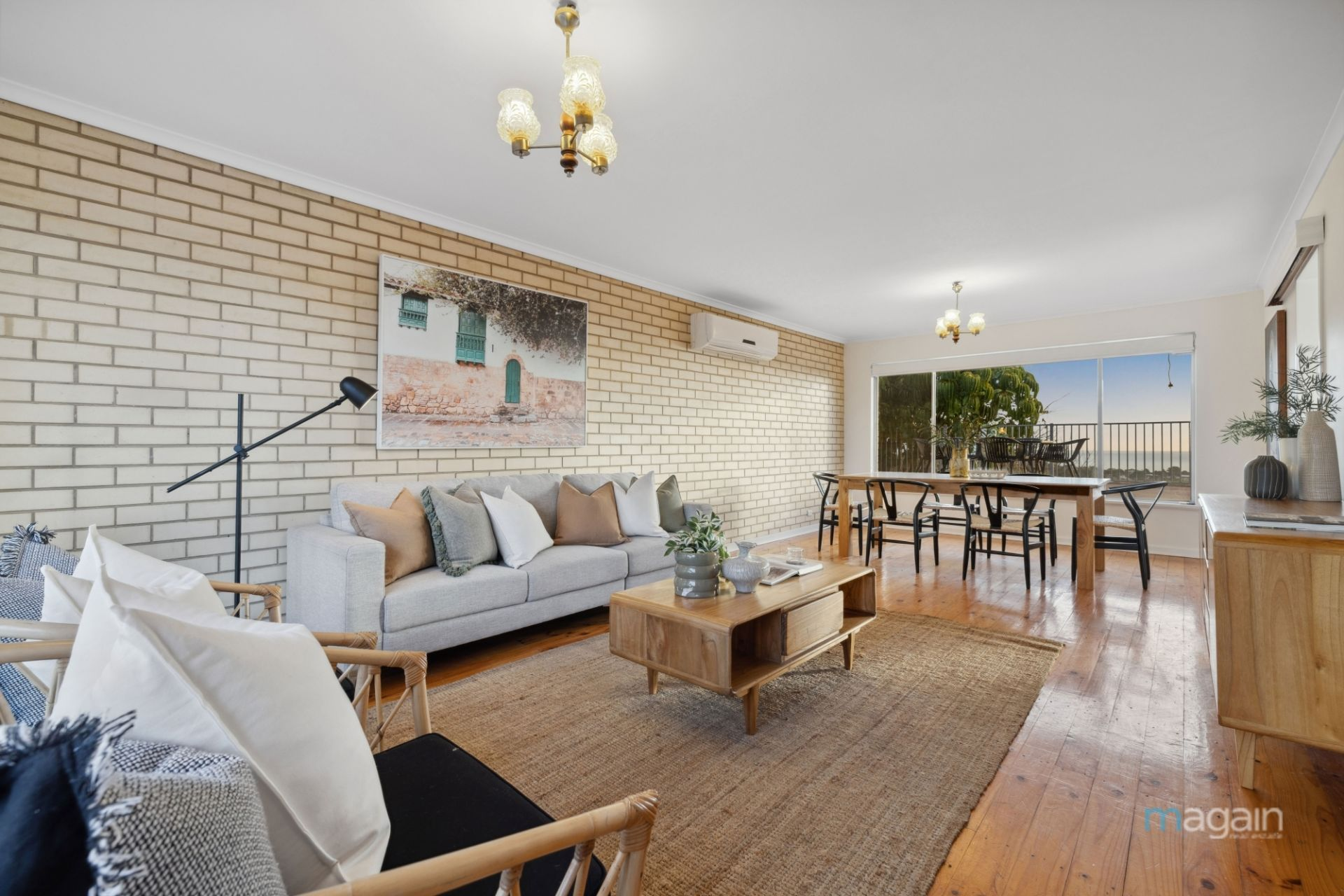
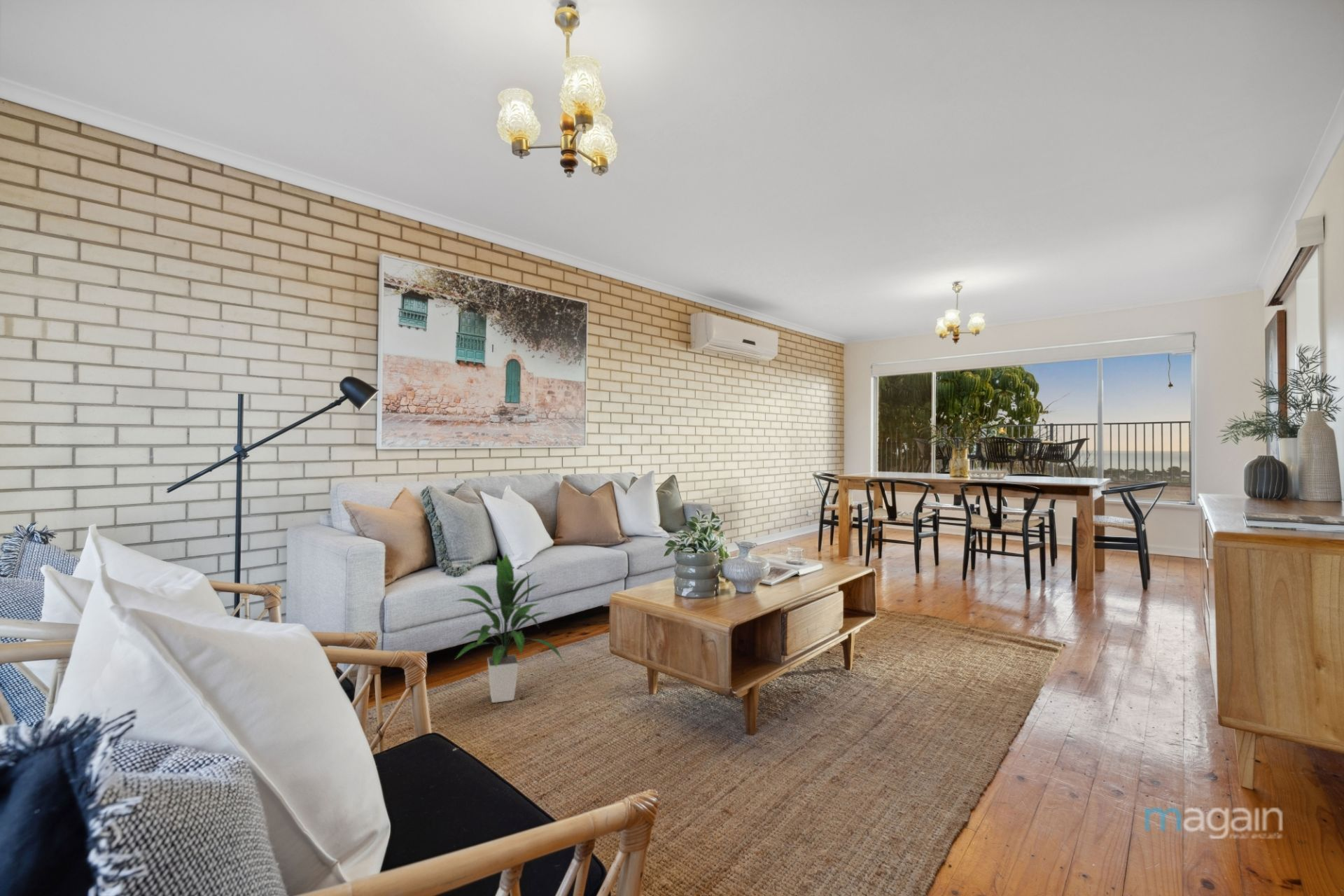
+ indoor plant [453,552,566,703]
